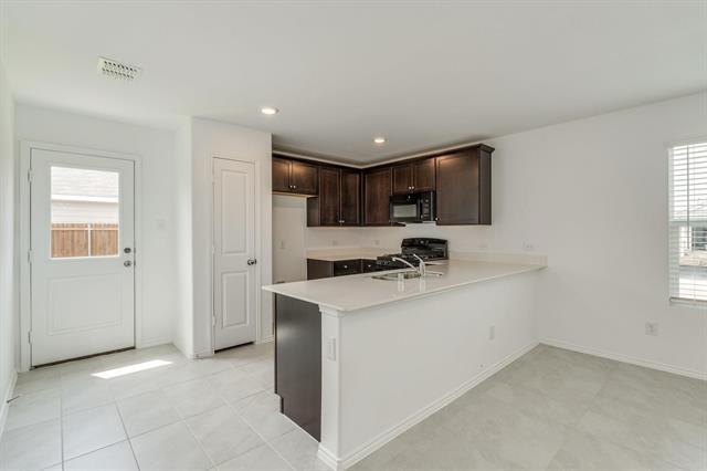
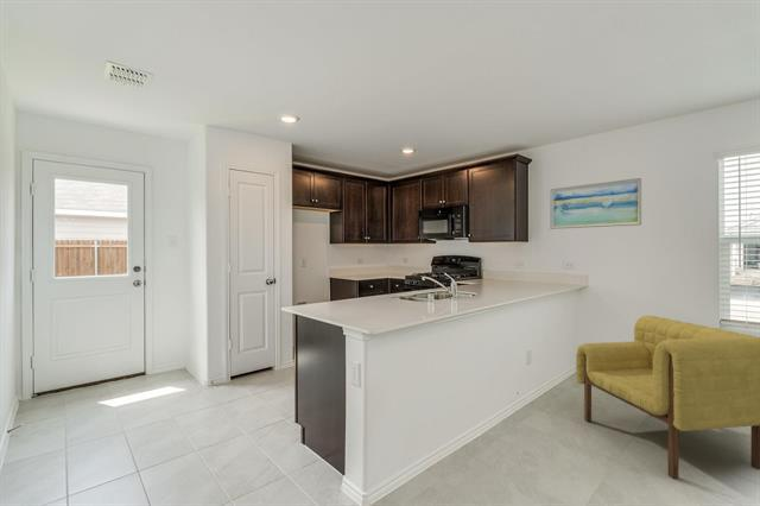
+ wall art [550,177,642,230]
+ armchair [575,315,760,480]
